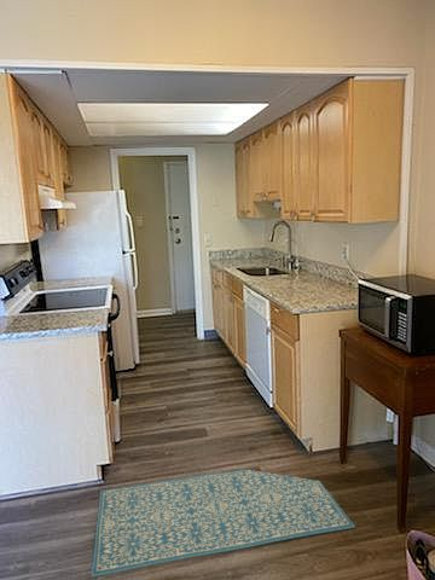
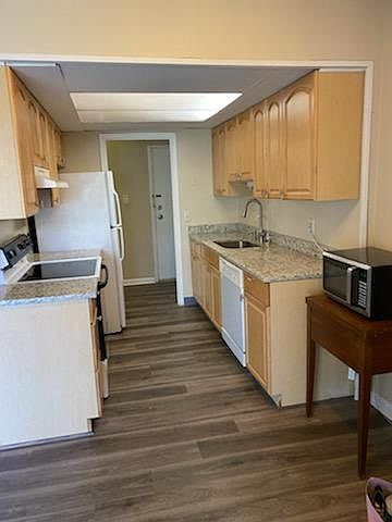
- rug [89,468,356,579]
